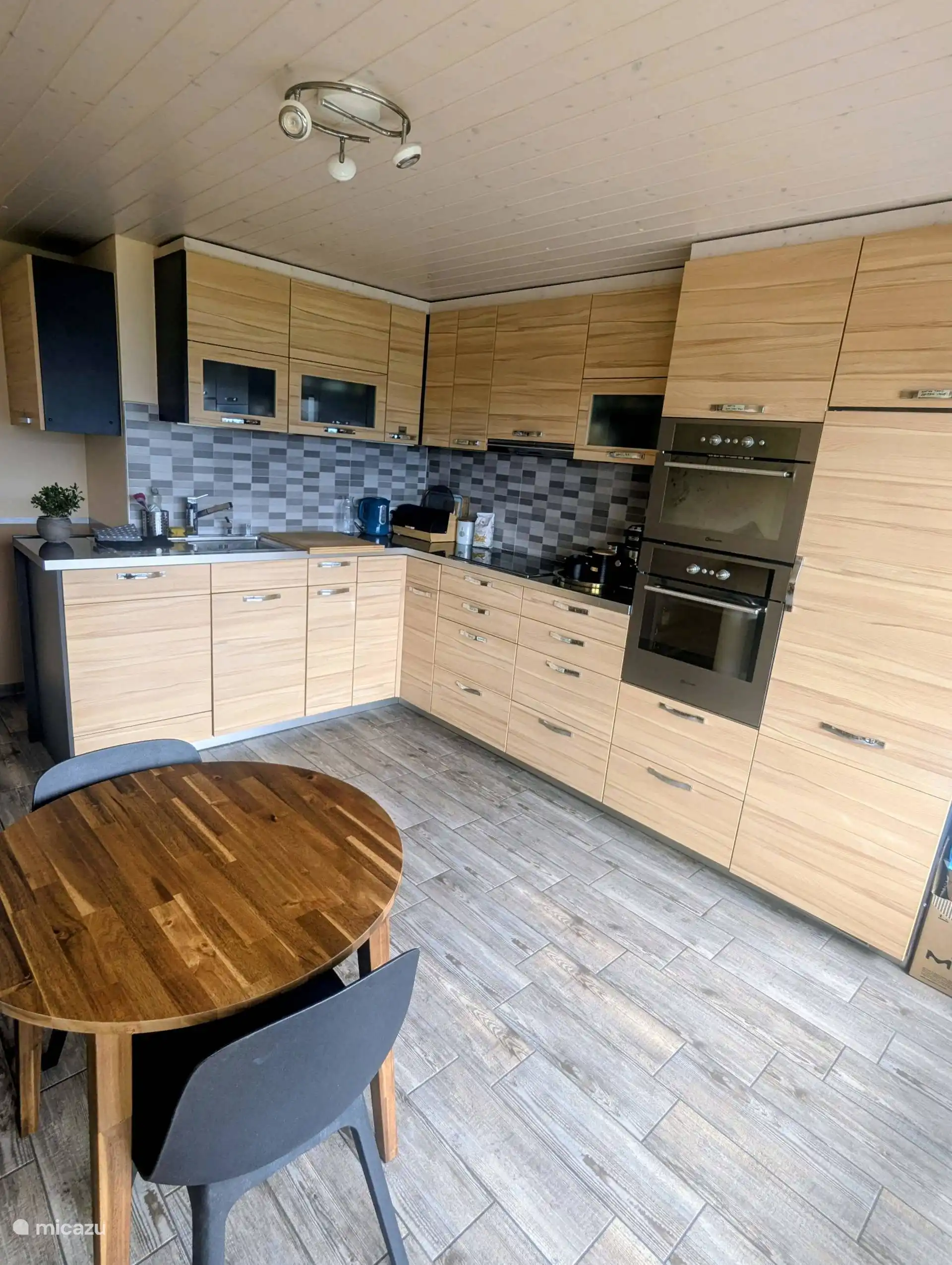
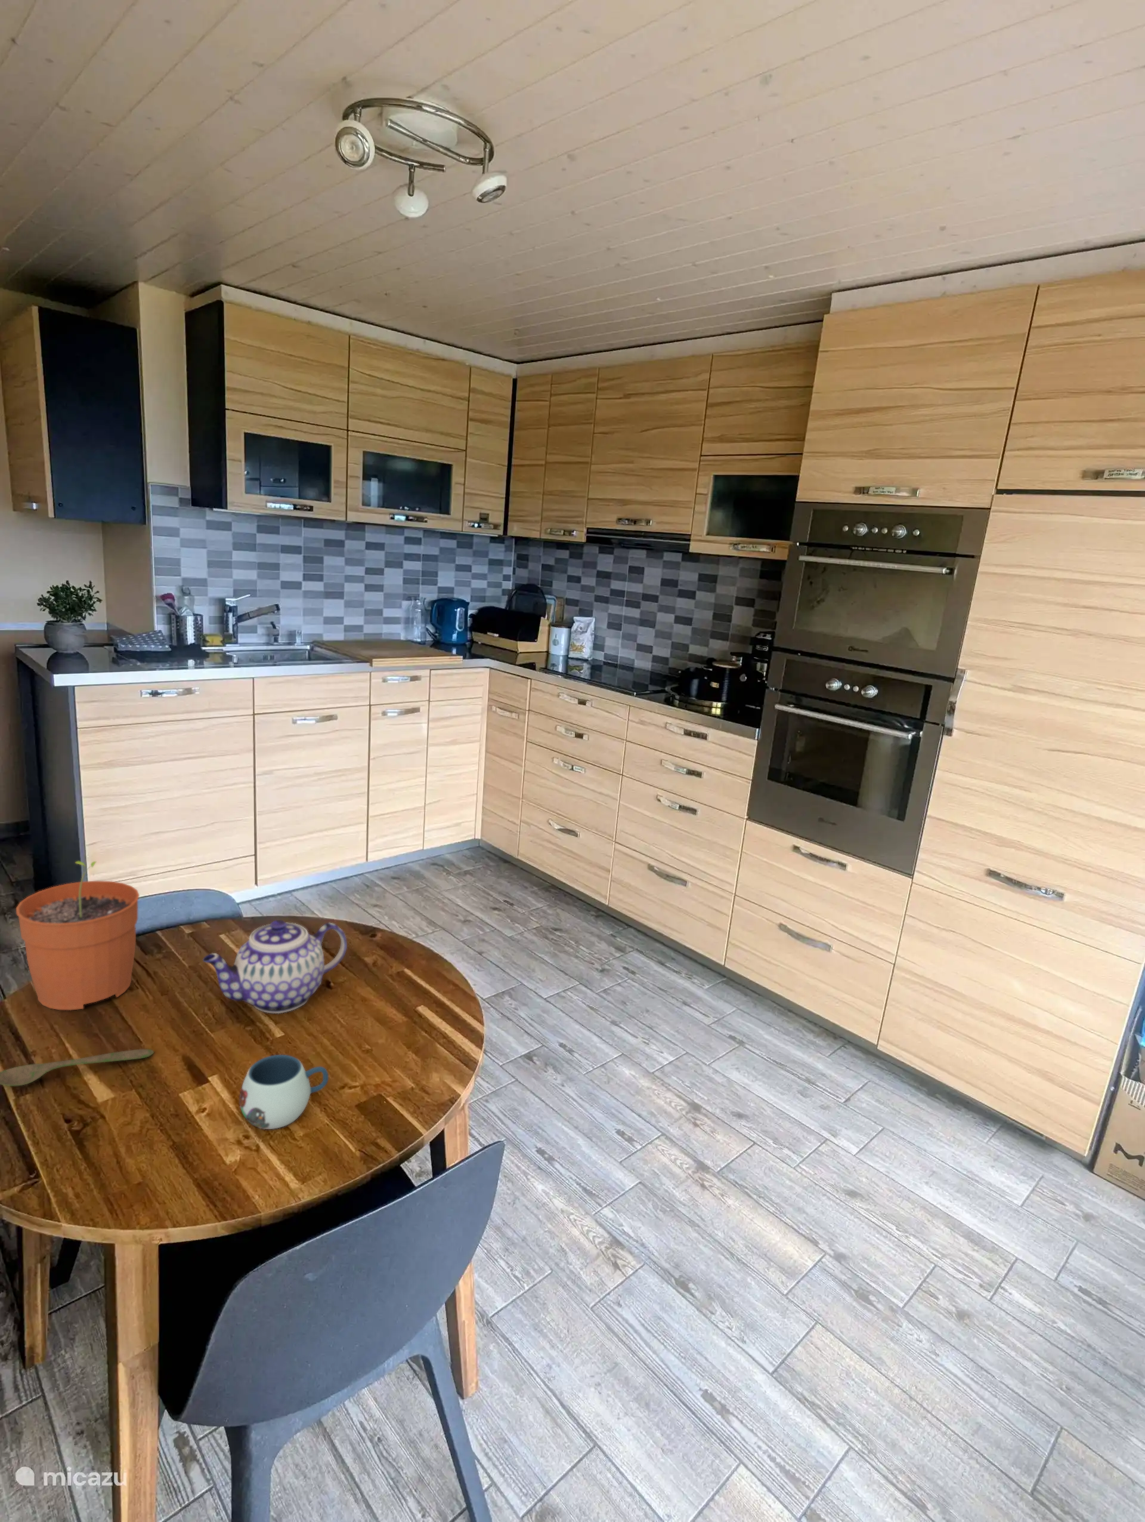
+ teapot [202,919,348,1014]
+ plant pot [16,860,141,1011]
+ mug [238,1054,330,1130]
+ spoon [0,1049,154,1086]
